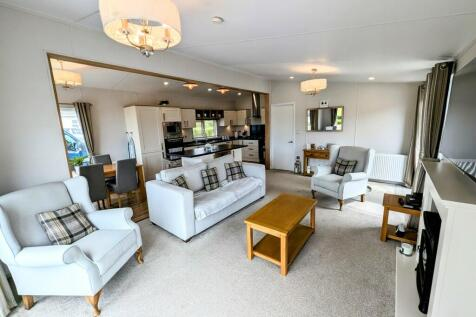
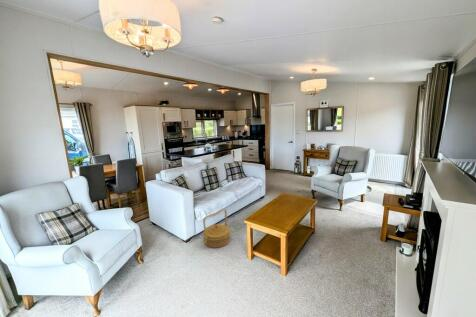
+ woven basket [202,207,231,249]
